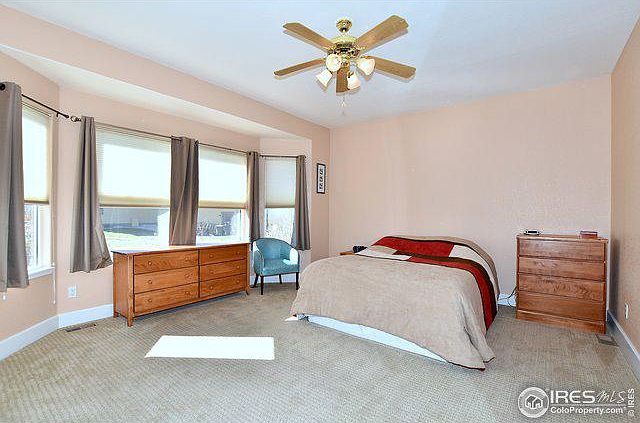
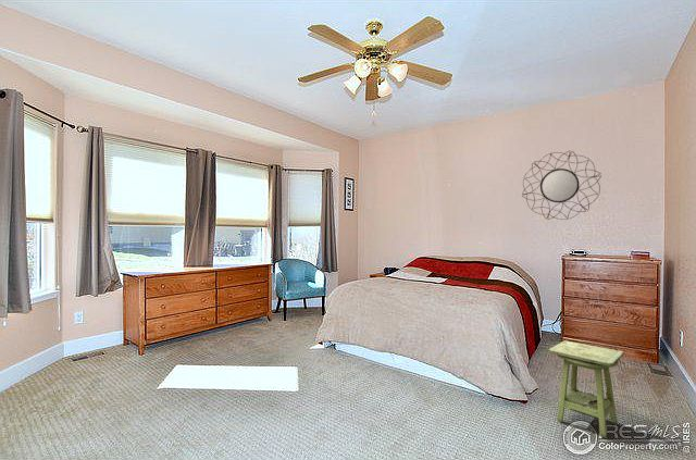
+ side table [548,339,625,439]
+ home mirror [521,150,602,221]
